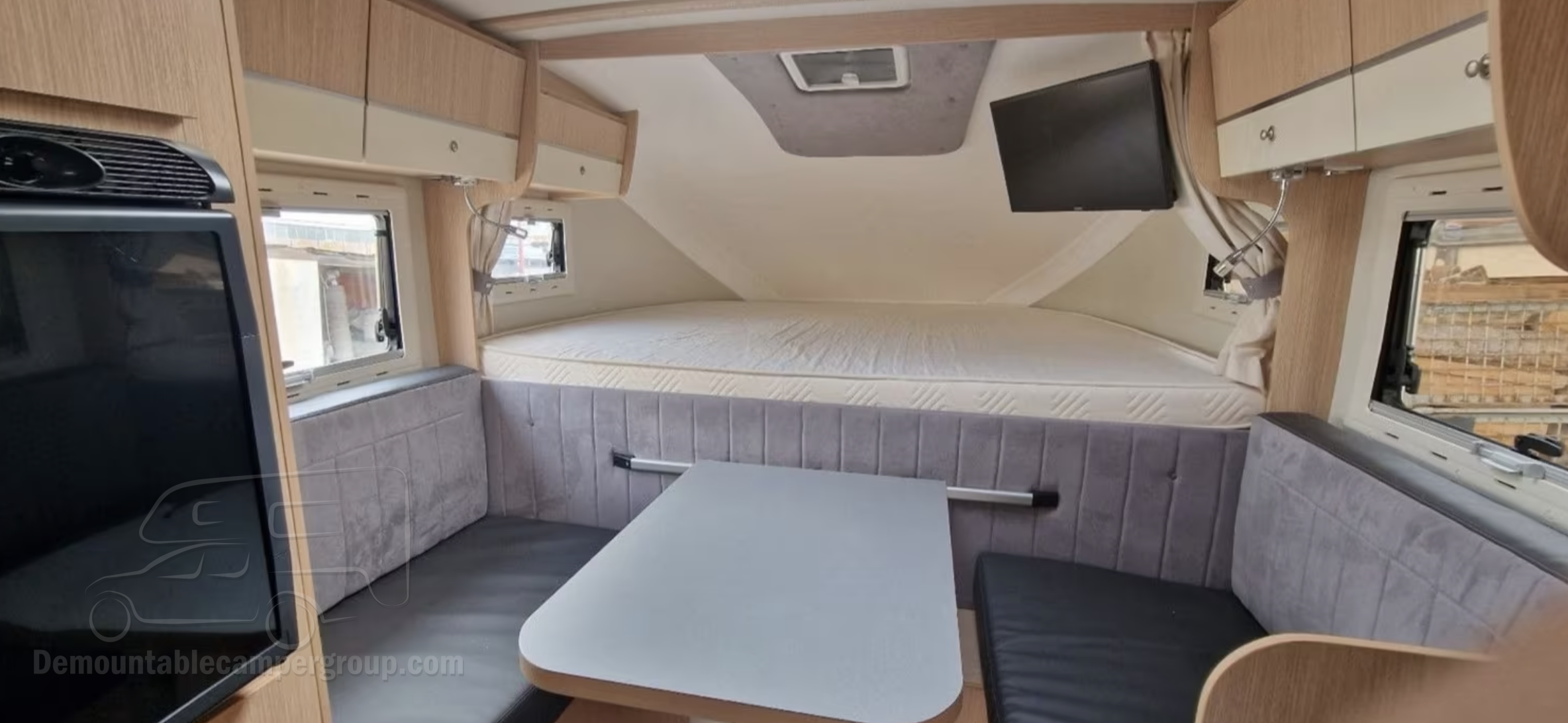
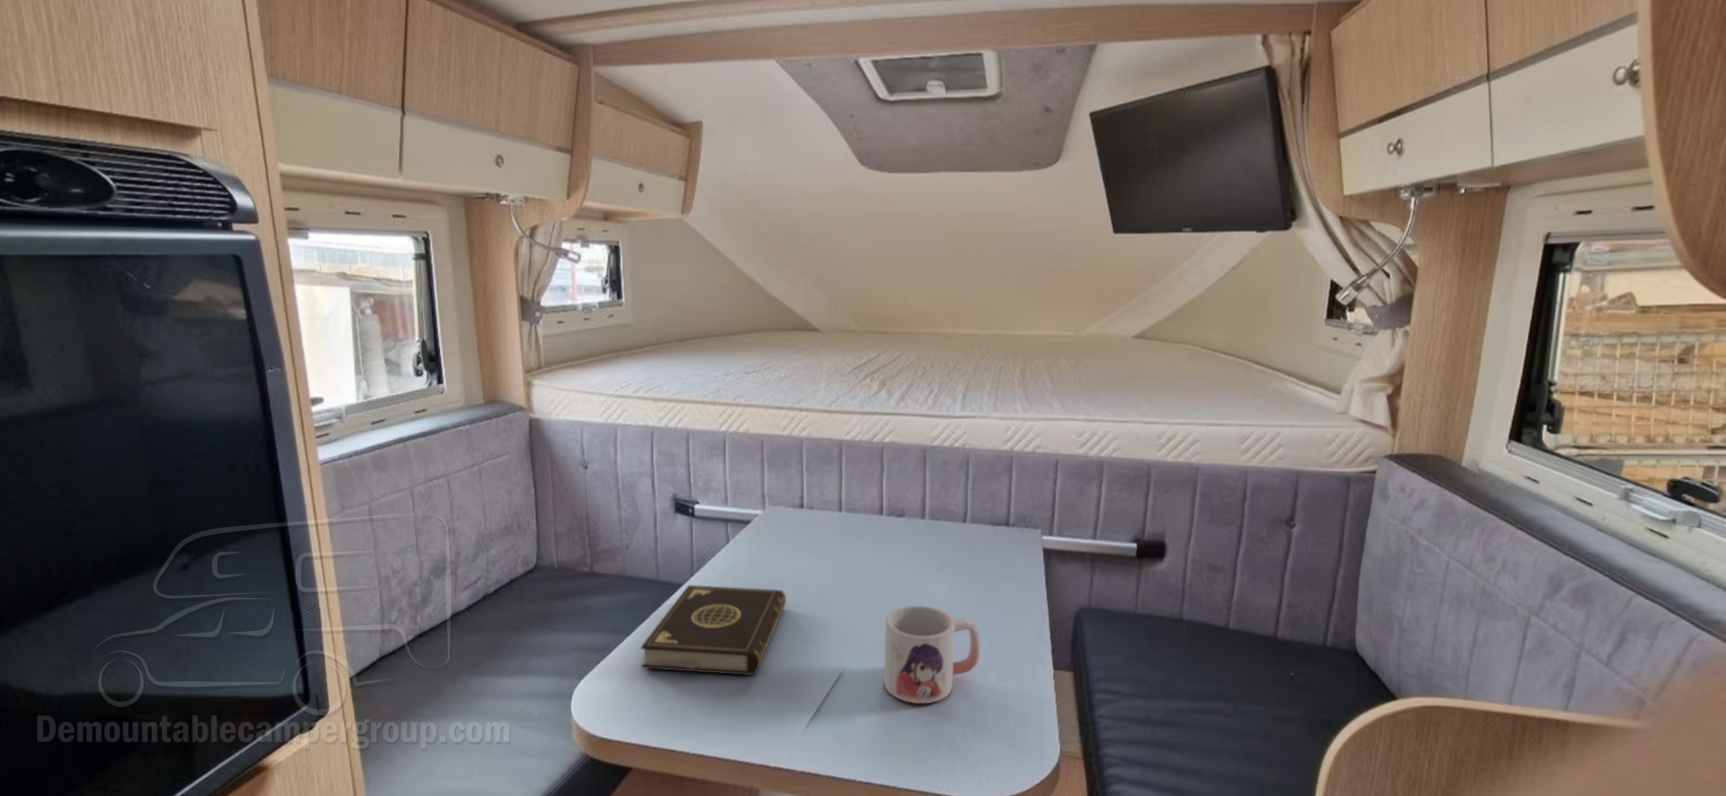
+ mug [884,606,981,705]
+ book [641,585,786,676]
